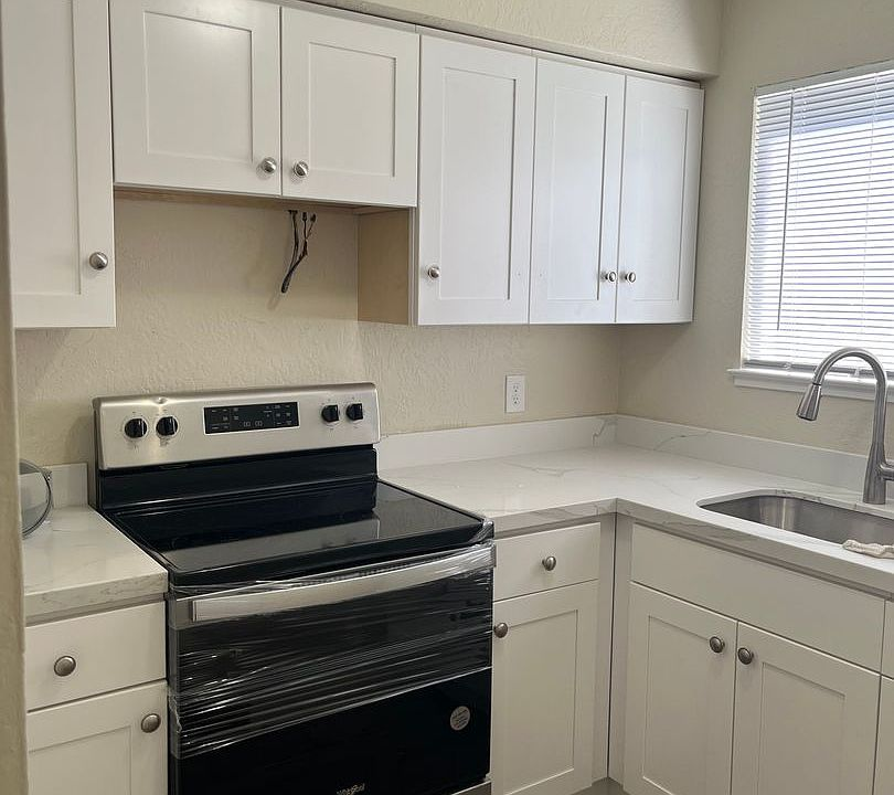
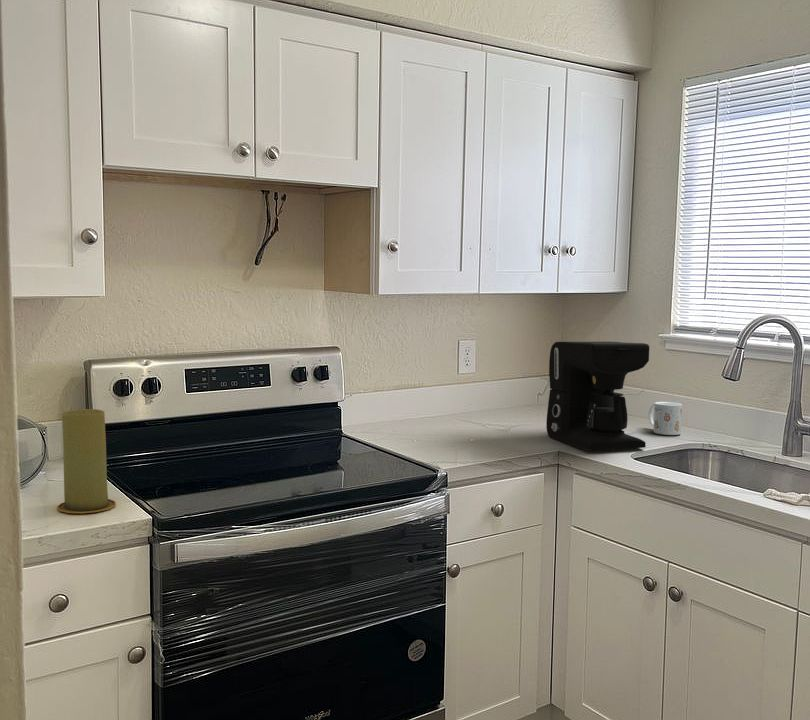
+ coffee maker [545,341,650,451]
+ mug [648,401,683,436]
+ candle [56,408,117,514]
